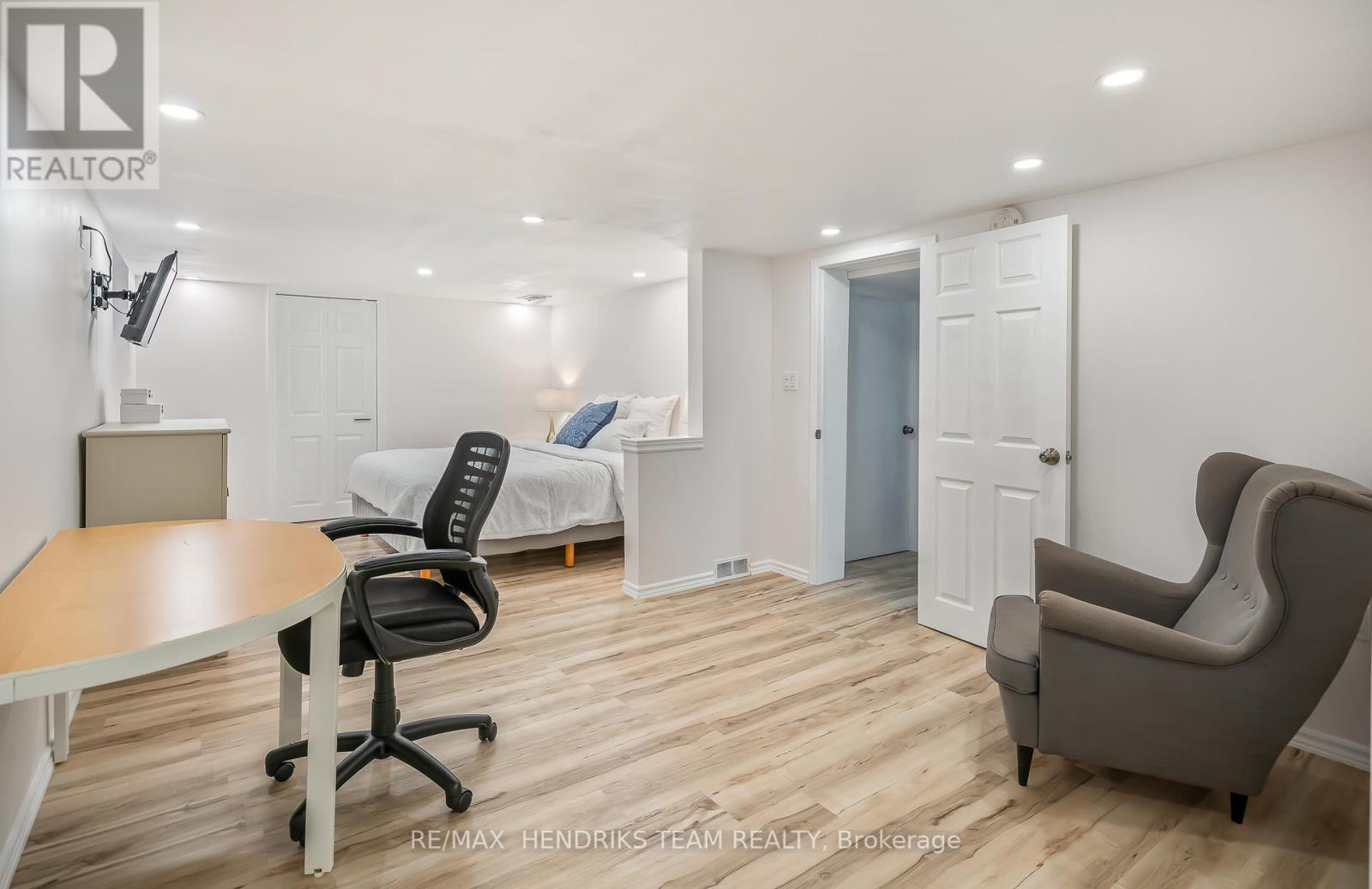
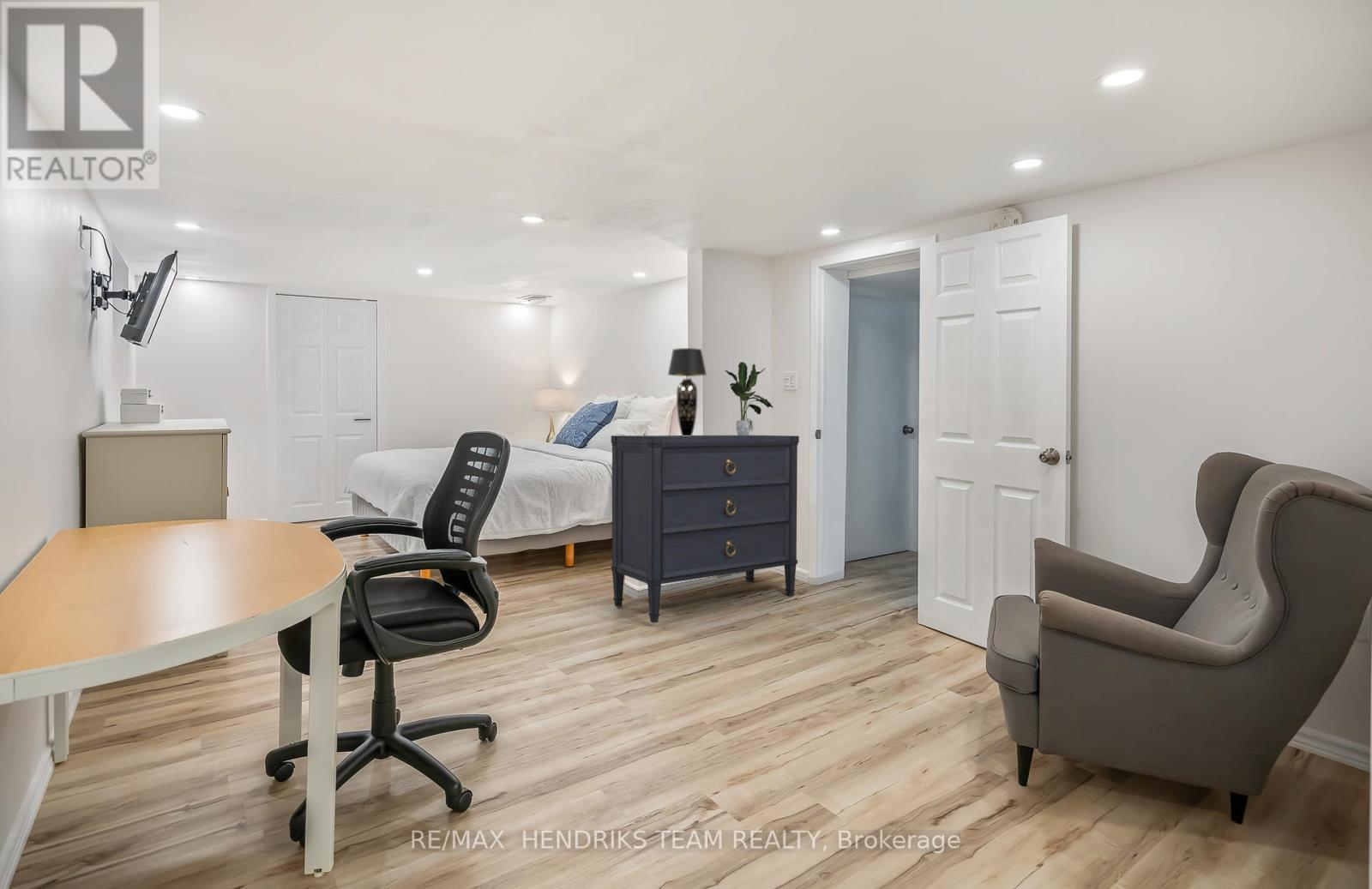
+ dresser [611,435,800,624]
+ table lamp [667,347,707,436]
+ potted plant [724,361,773,435]
